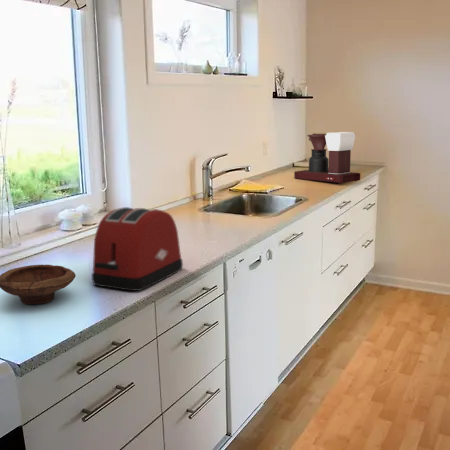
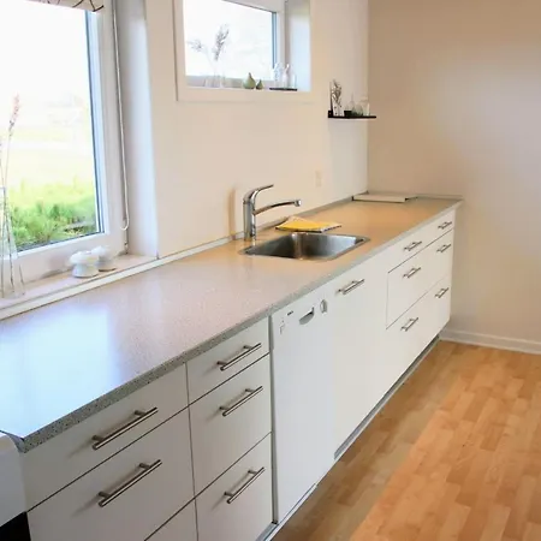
- toaster [91,206,184,292]
- bowl [0,264,77,306]
- coffee maker [293,131,361,185]
